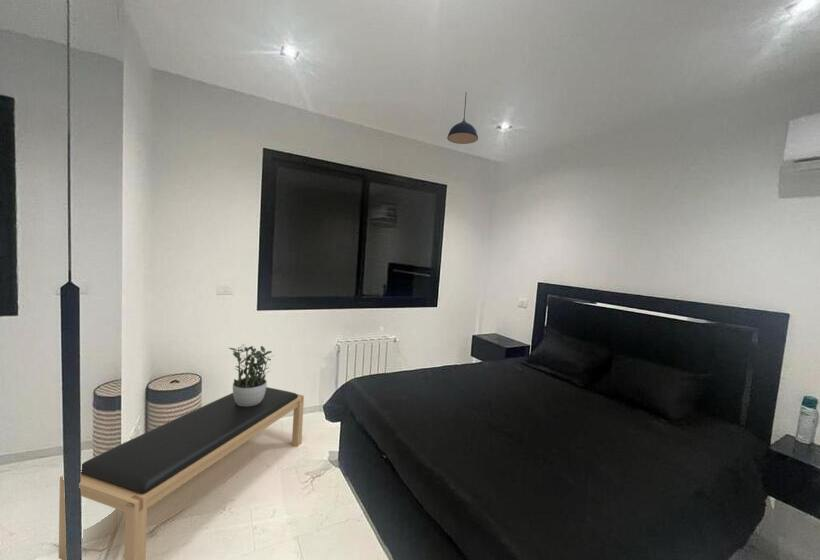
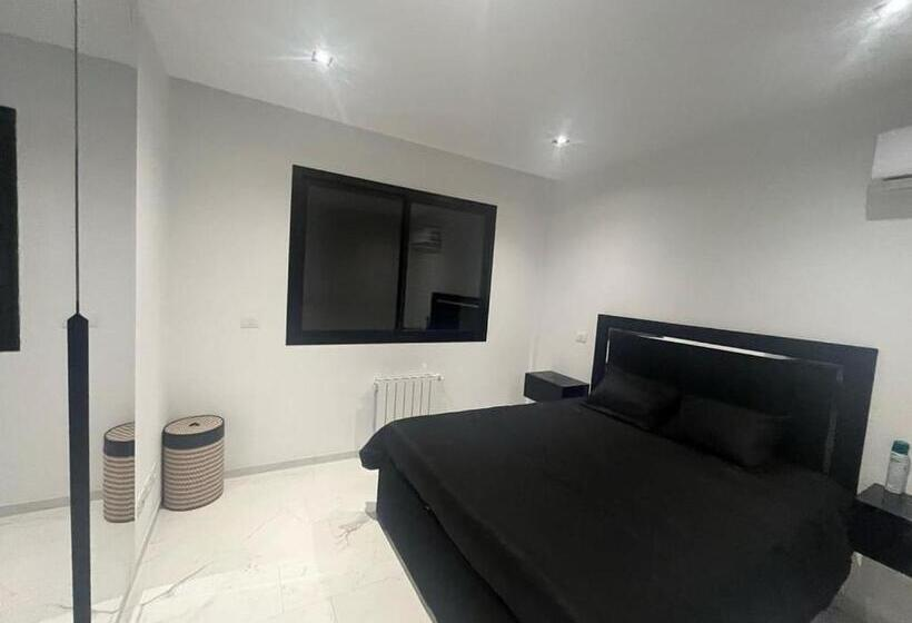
- potted plant [228,343,275,406]
- pendant light [446,91,479,145]
- bench [58,386,305,560]
